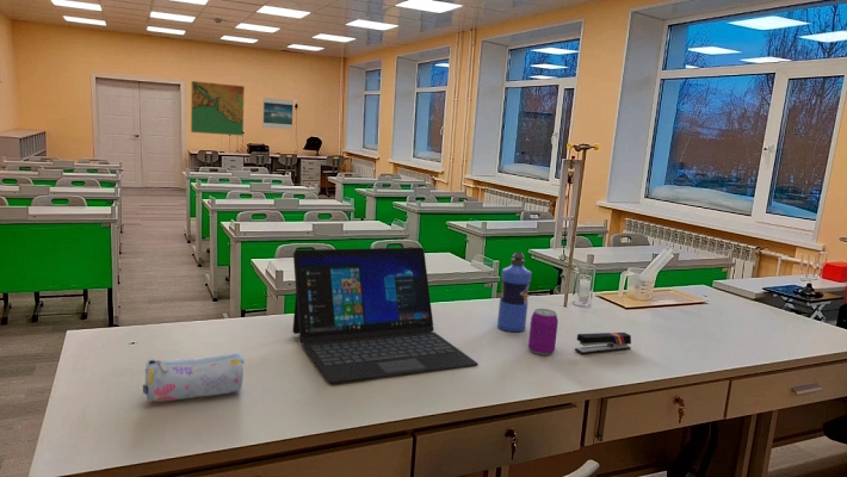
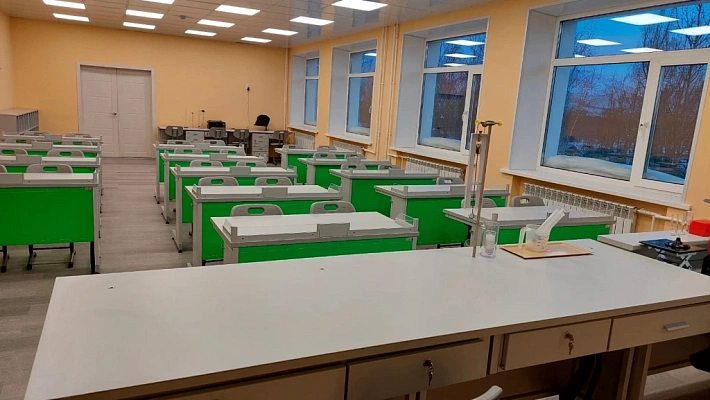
- laptop [291,247,480,384]
- water bottle [496,250,533,333]
- stapler [574,332,632,355]
- beverage can [527,308,559,357]
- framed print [261,97,295,131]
- map [190,80,246,137]
- pencil case [142,351,246,403]
